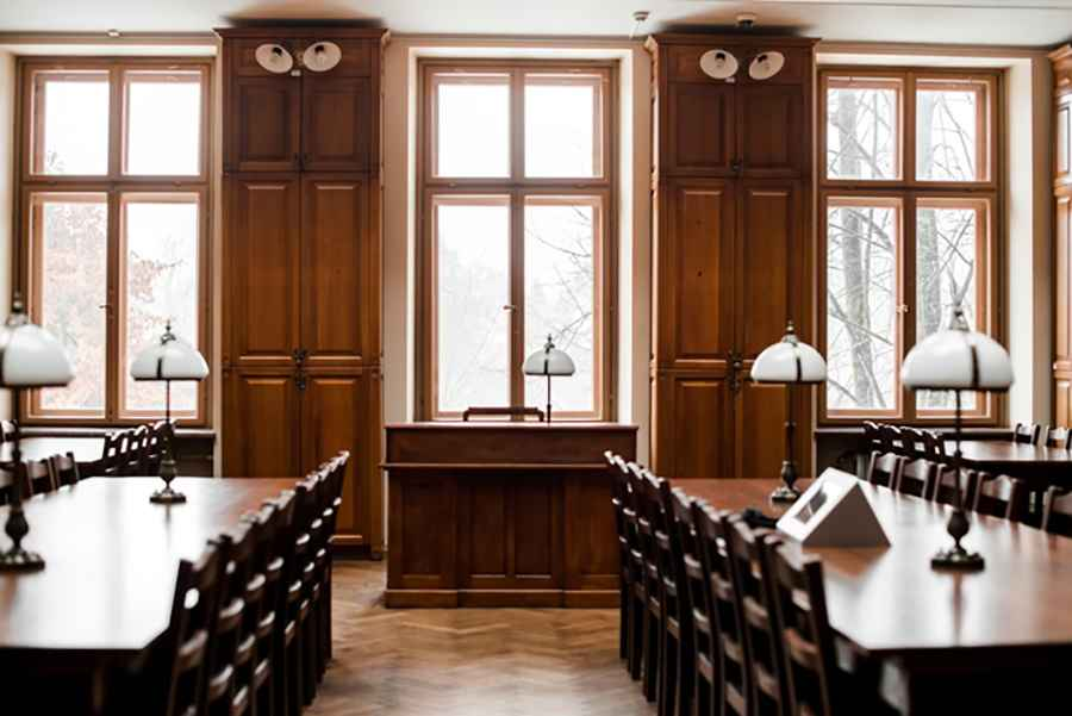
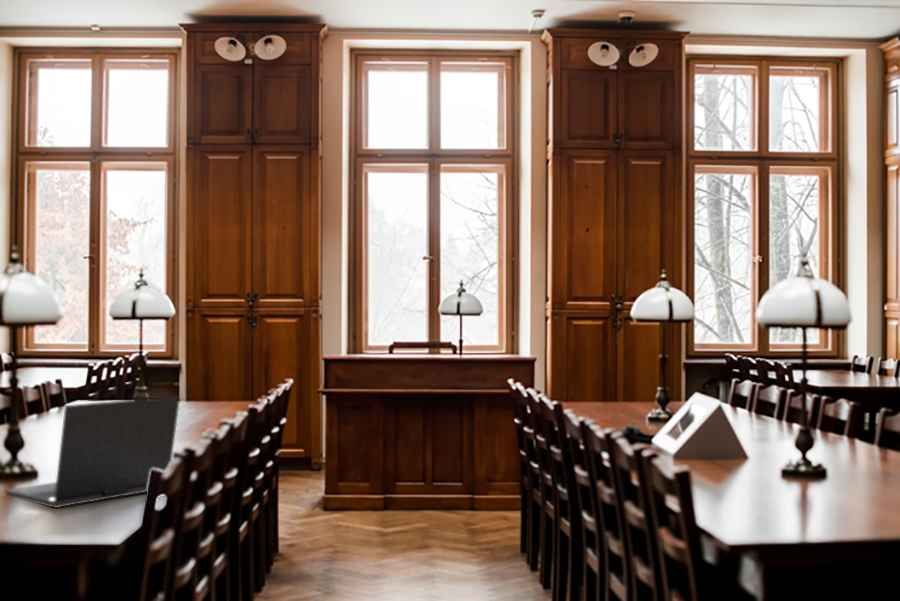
+ laptop [4,395,181,509]
